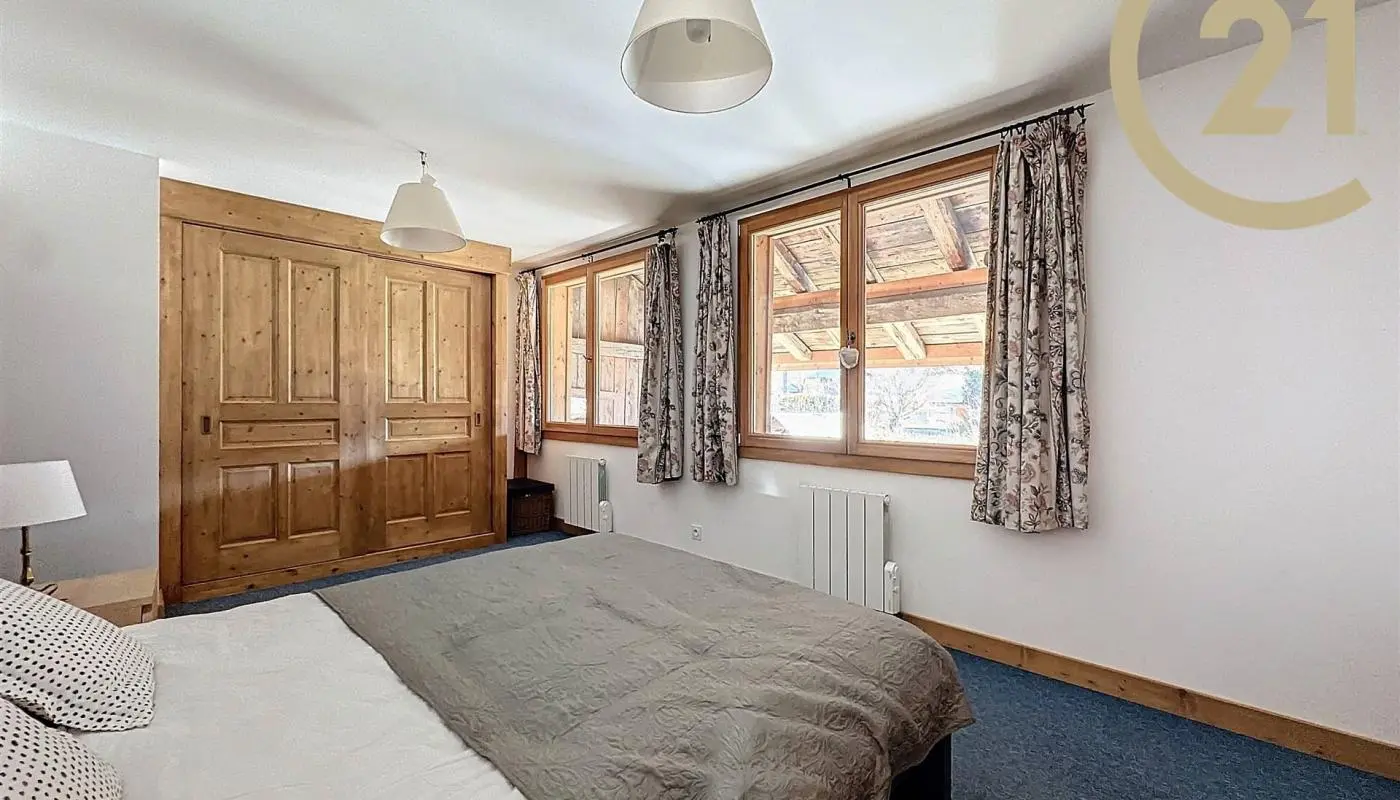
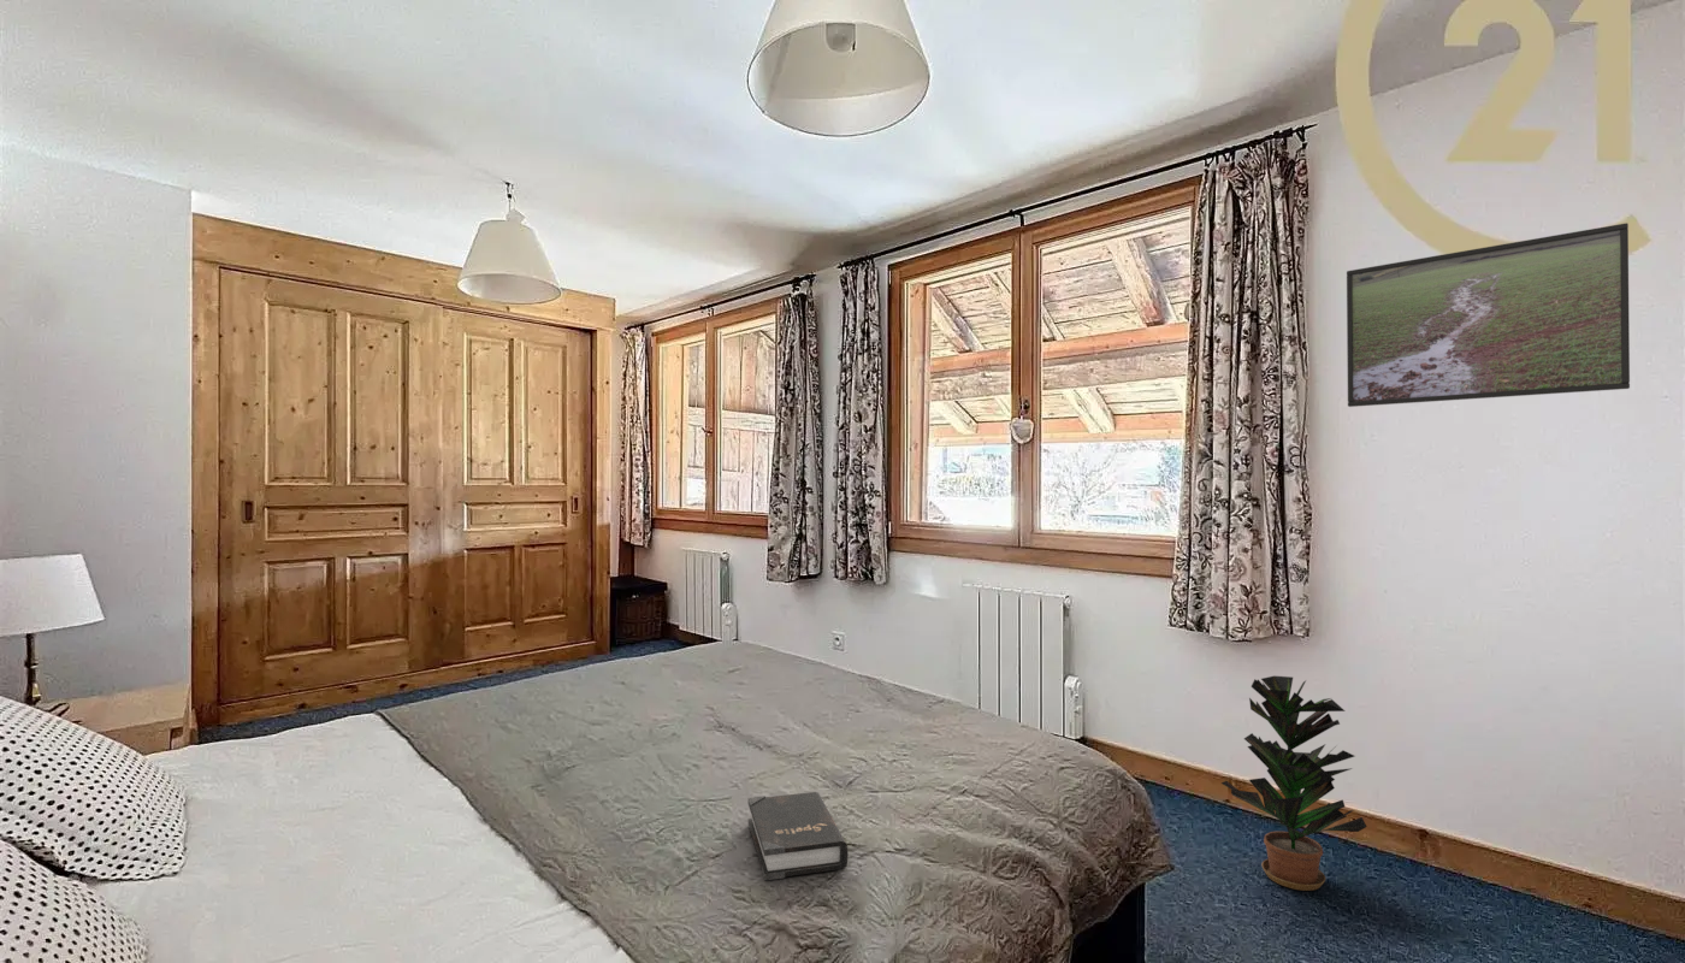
+ potted plant [1220,675,1367,892]
+ hardback book [747,791,849,881]
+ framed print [1346,221,1631,408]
